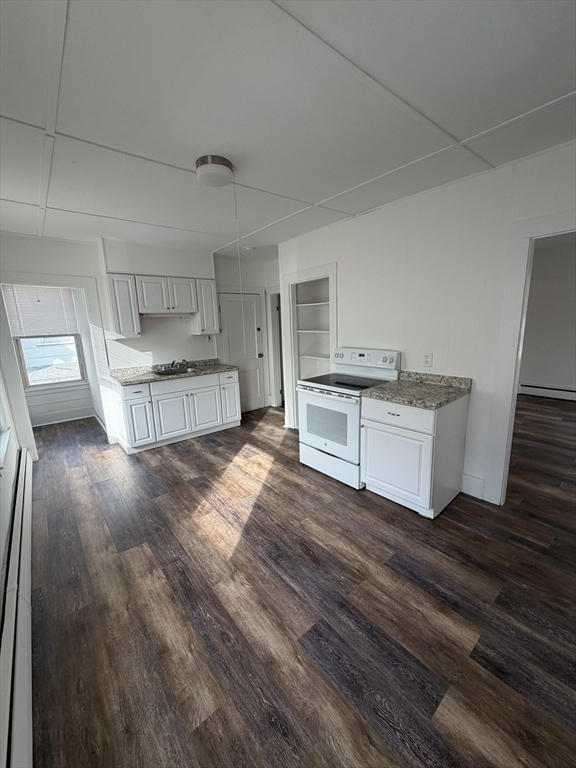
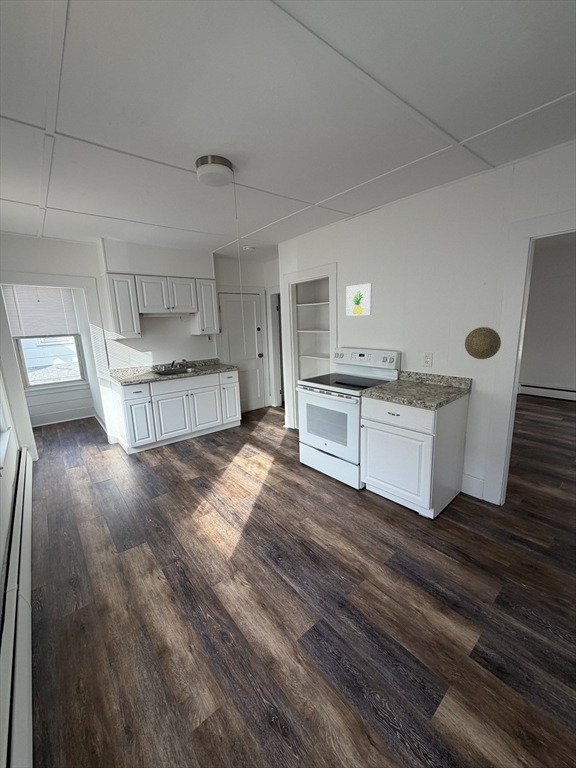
+ decorative plate [464,326,502,360]
+ wall art [346,282,373,317]
